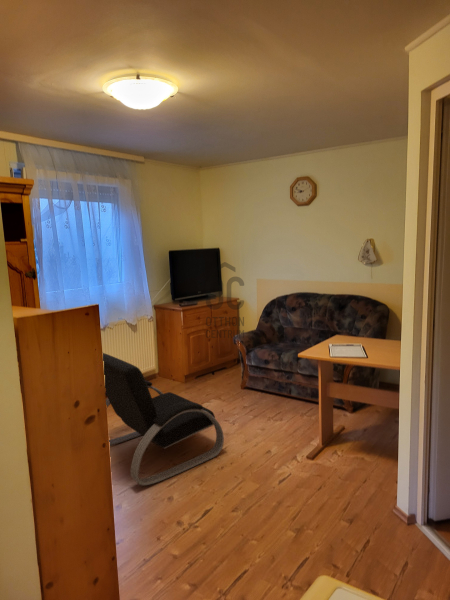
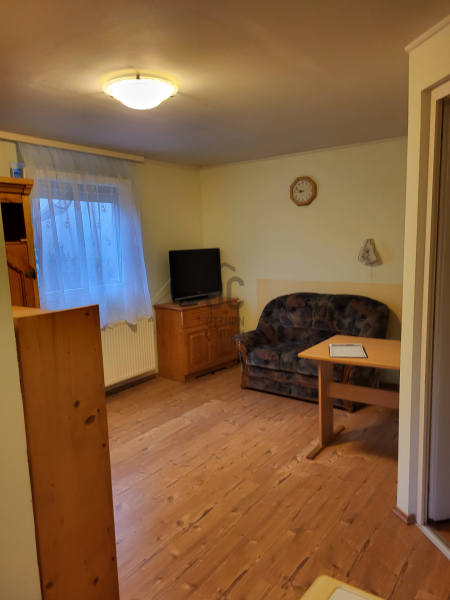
- armchair [102,352,225,486]
